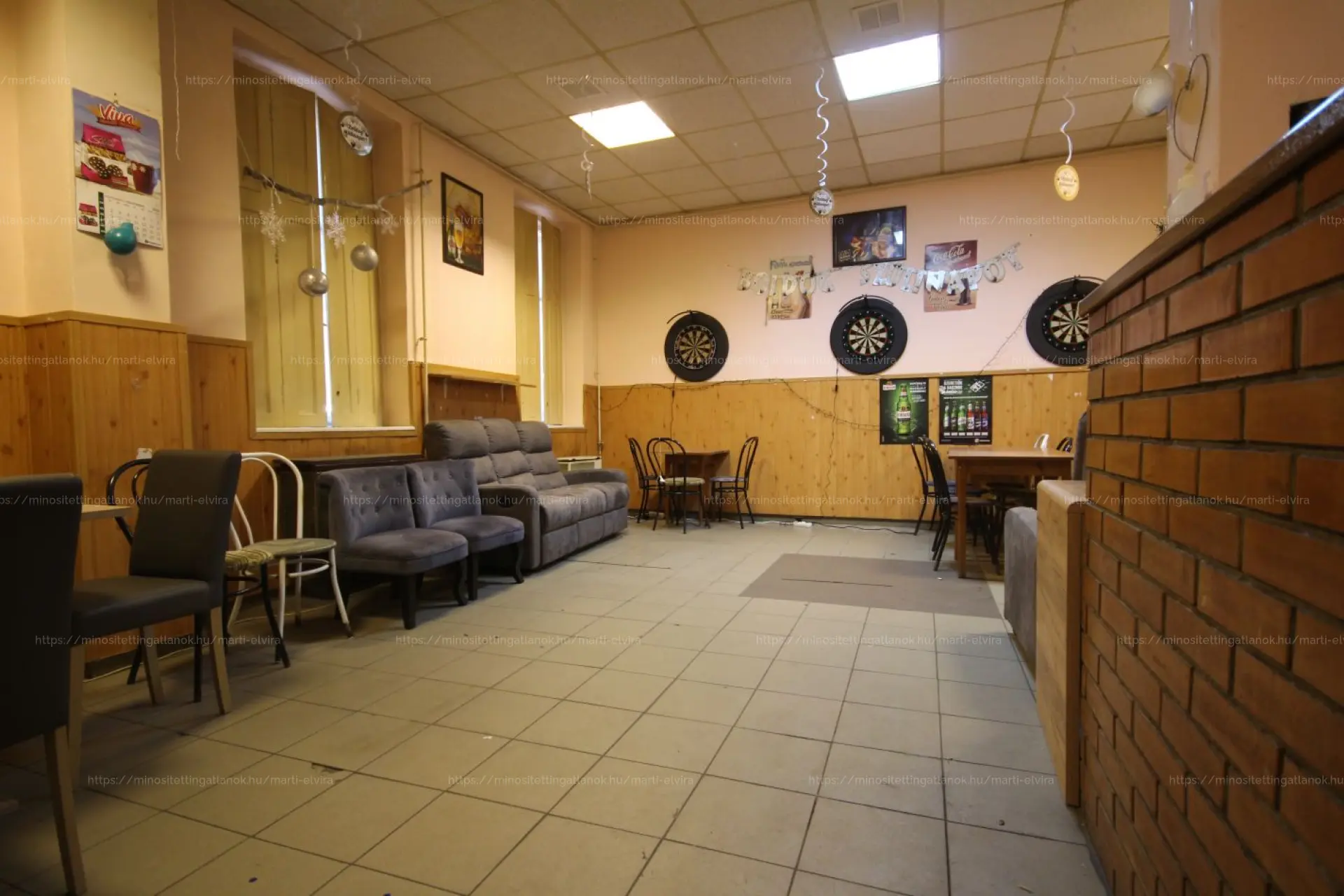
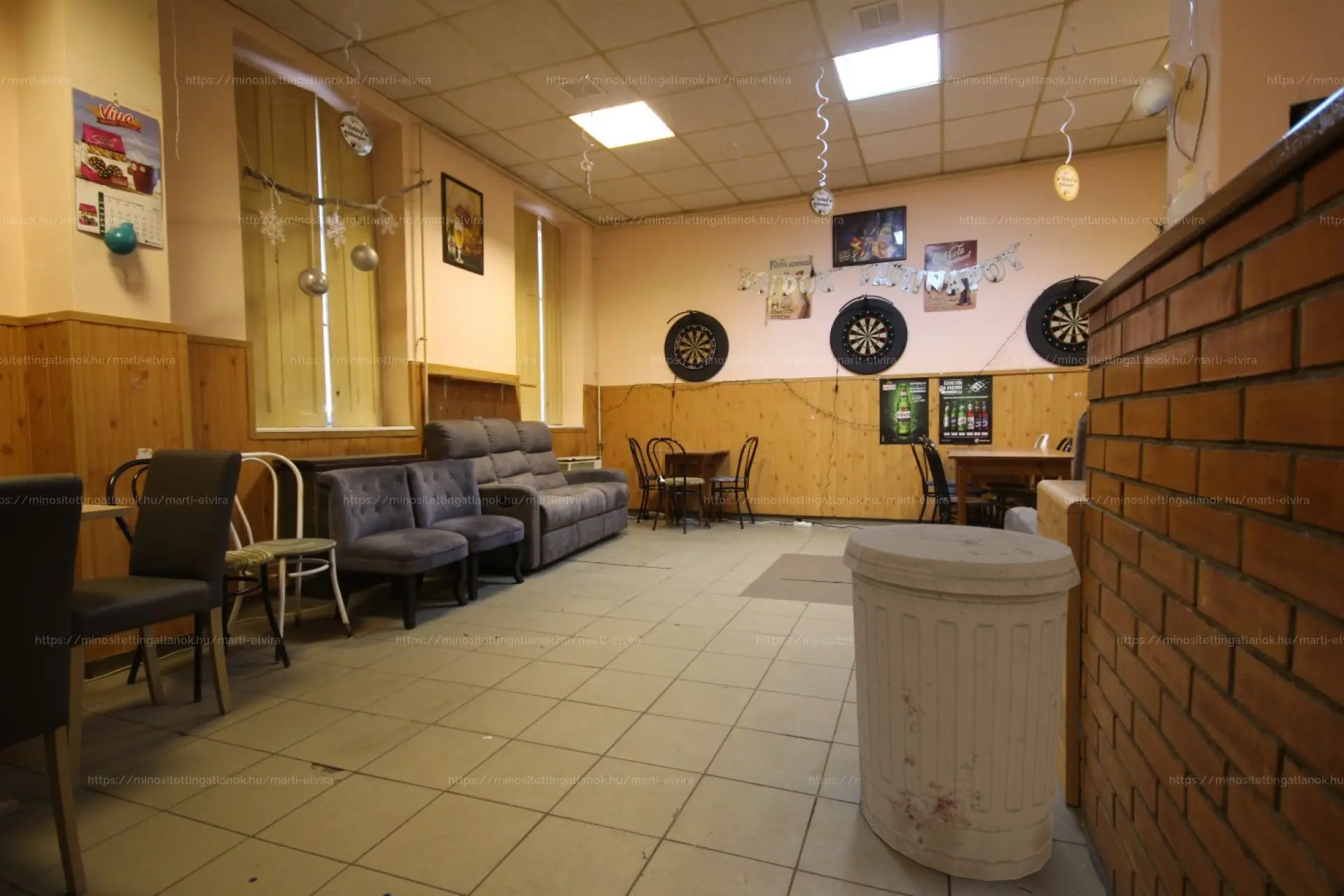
+ trash can [841,523,1082,882]
